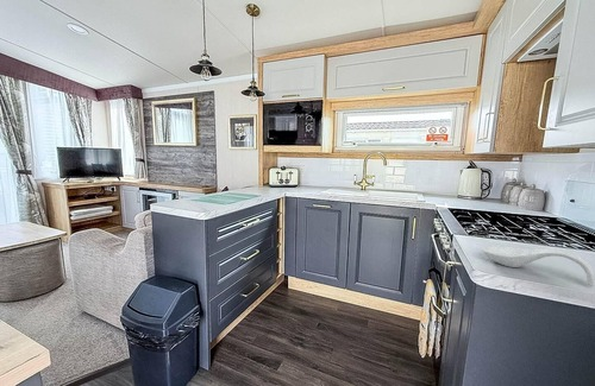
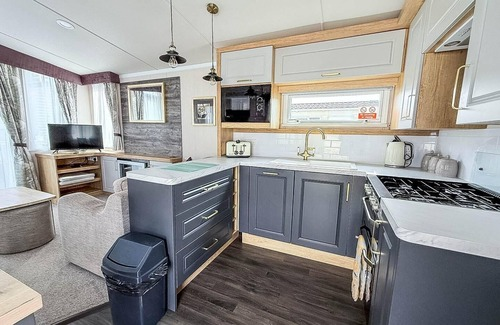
- spoon rest [482,245,595,287]
